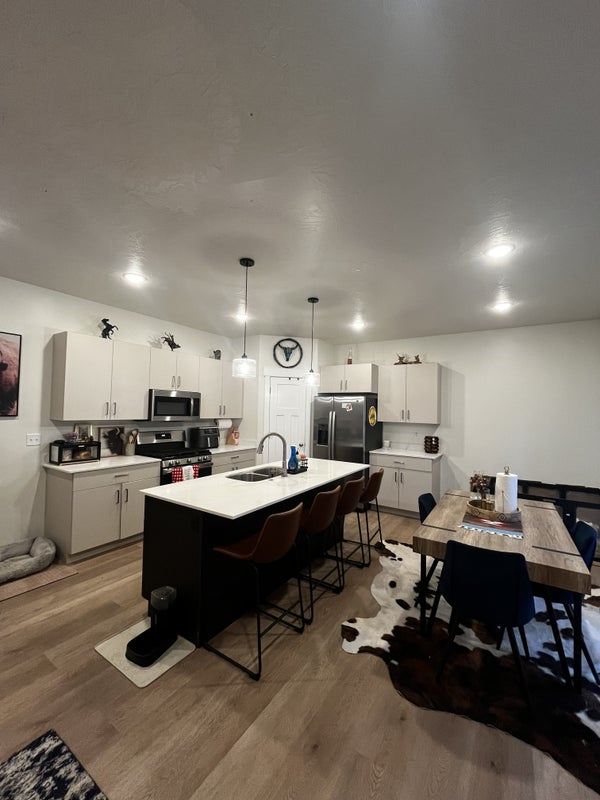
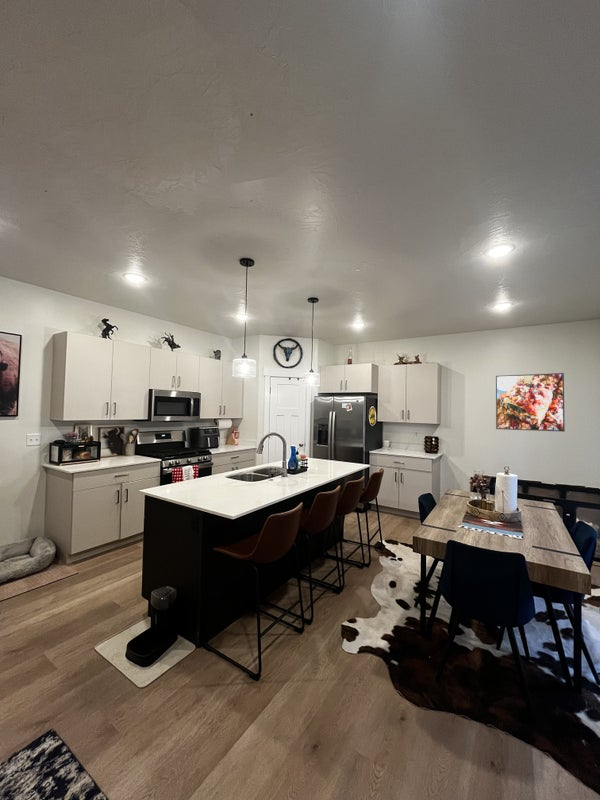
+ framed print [495,372,566,433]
